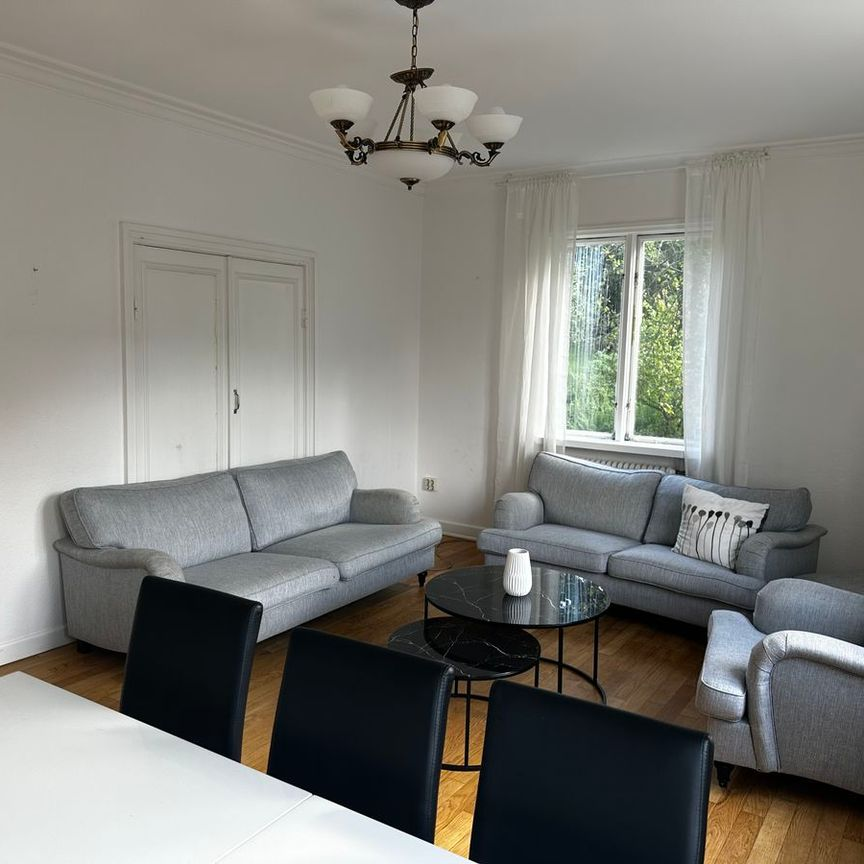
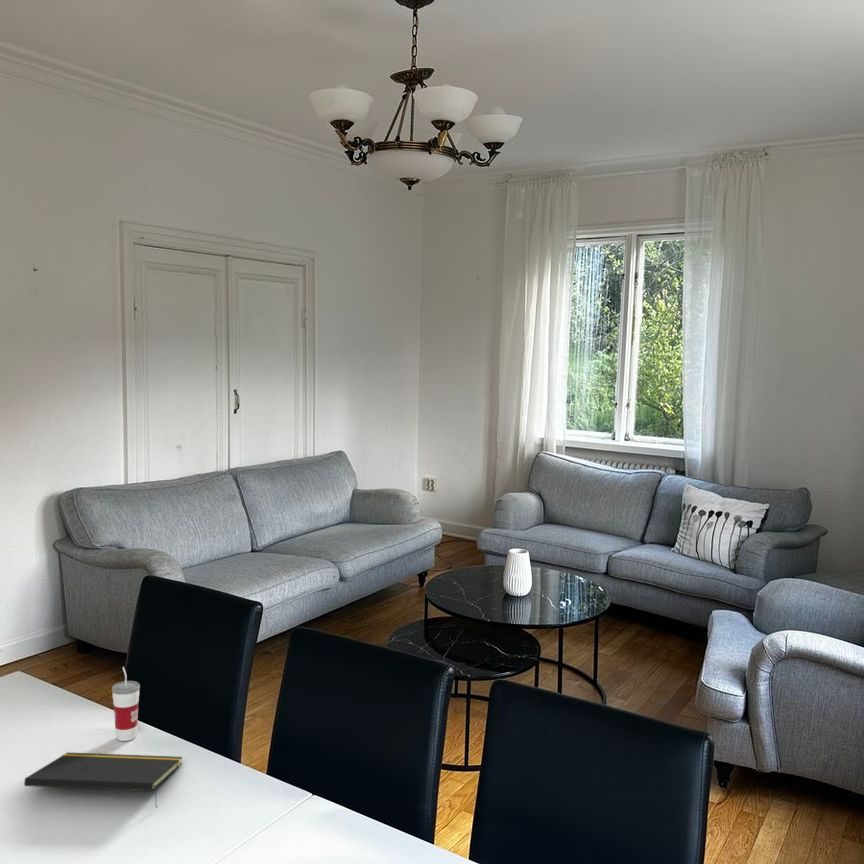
+ cup [111,666,141,742]
+ notepad [23,751,183,809]
